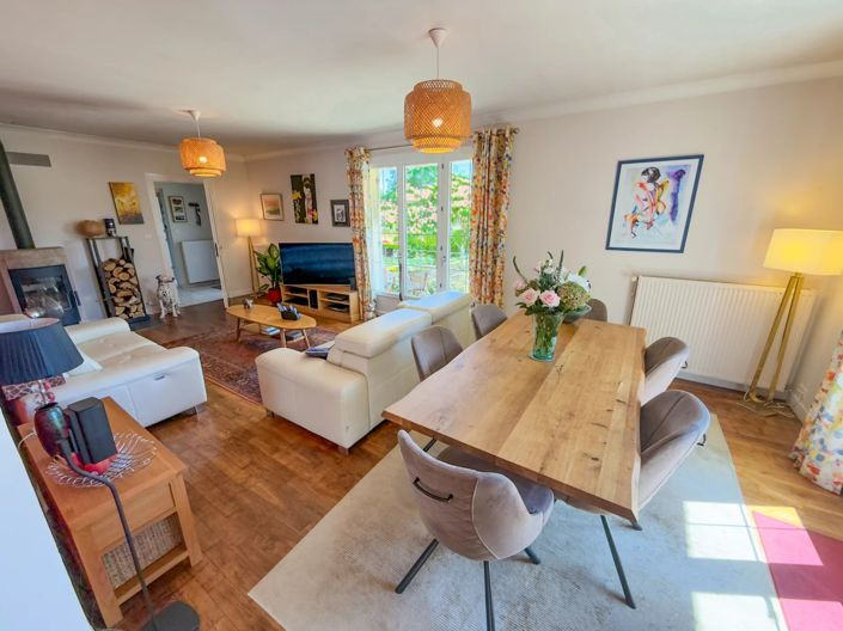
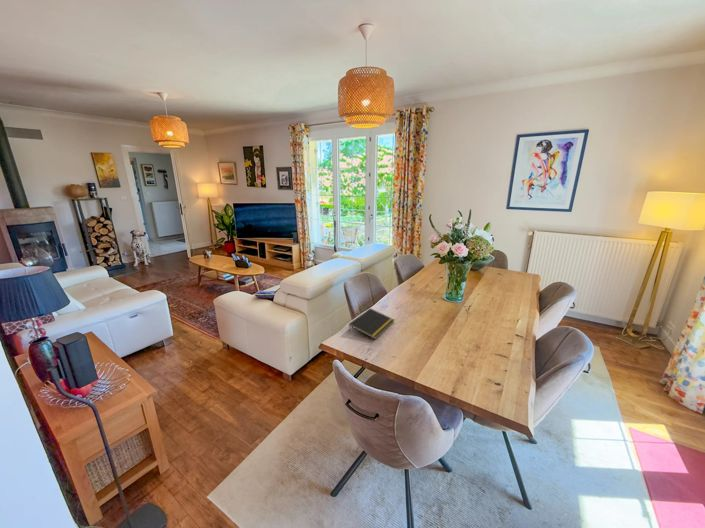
+ notepad [348,307,395,340]
